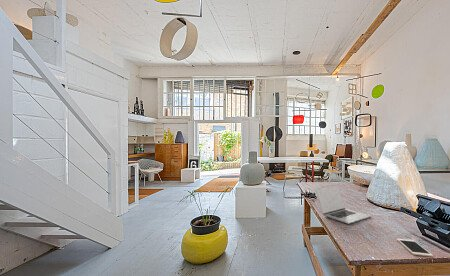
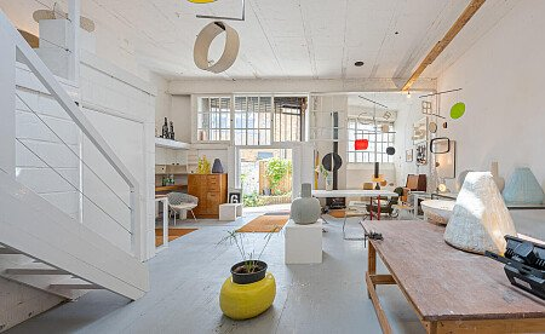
- cell phone [396,238,434,258]
- laptop [315,184,372,225]
